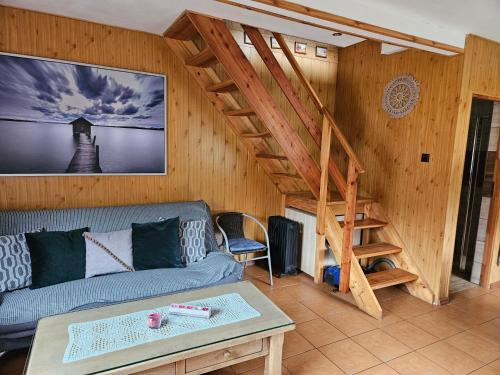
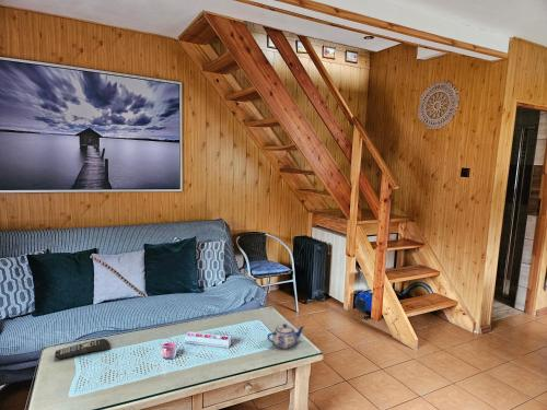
+ teapot [266,323,306,349]
+ remote control [54,338,112,361]
